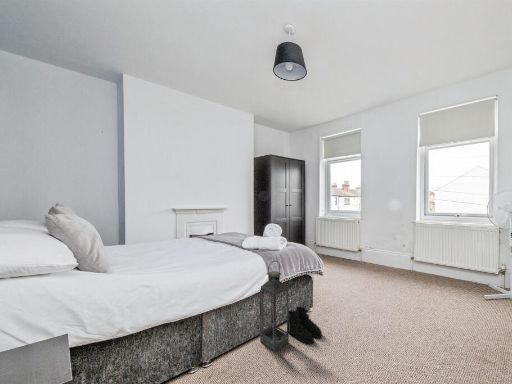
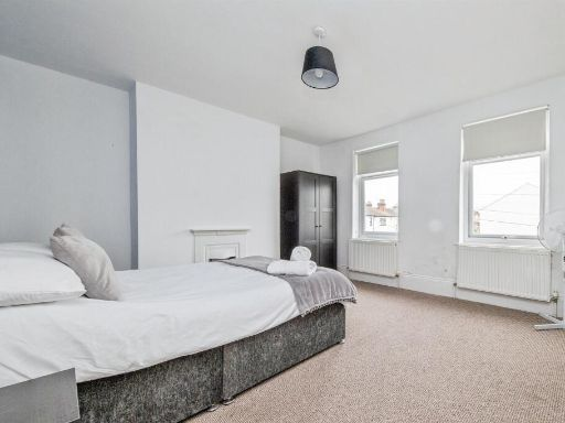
- boots [285,305,323,345]
- lantern [259,260,290,352]
